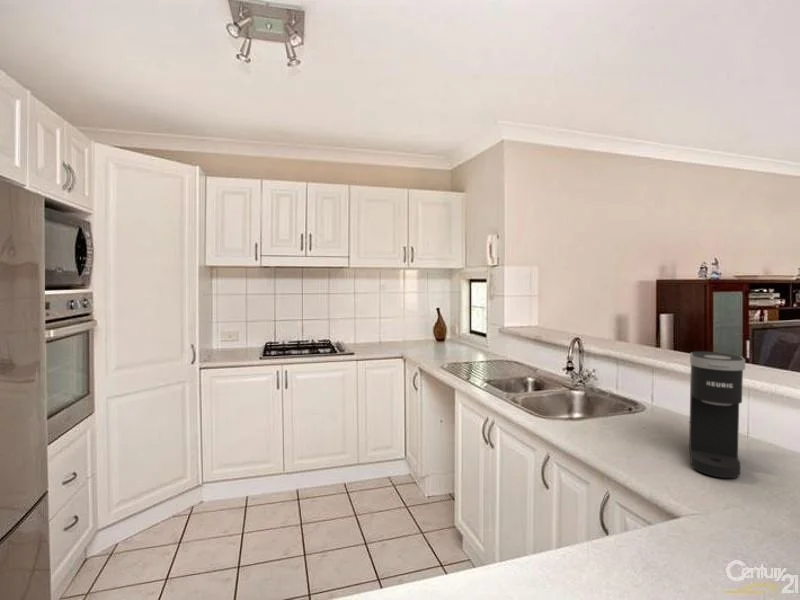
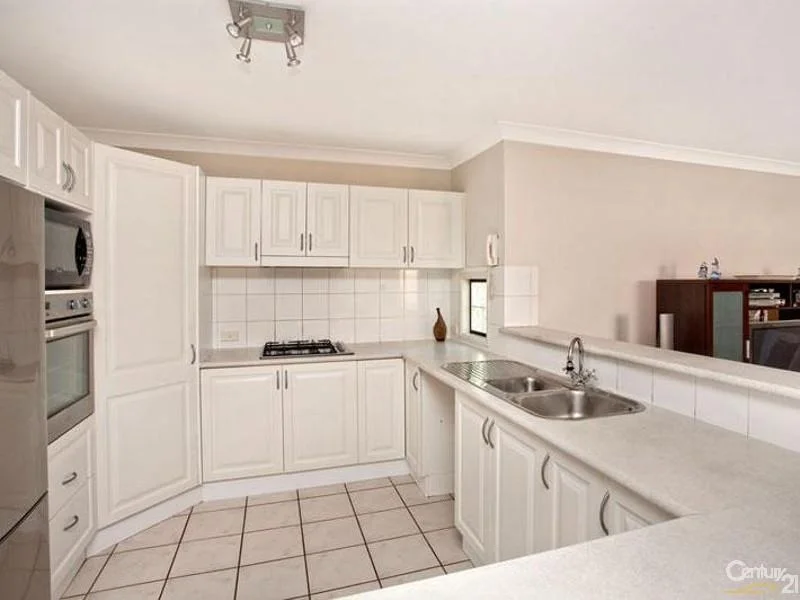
- coffee maker [688,351,746,479]
